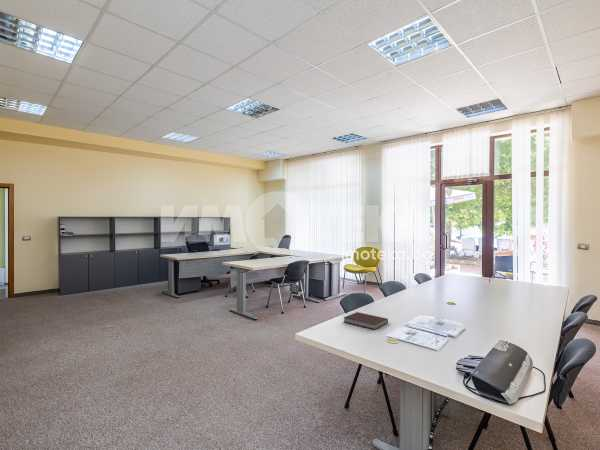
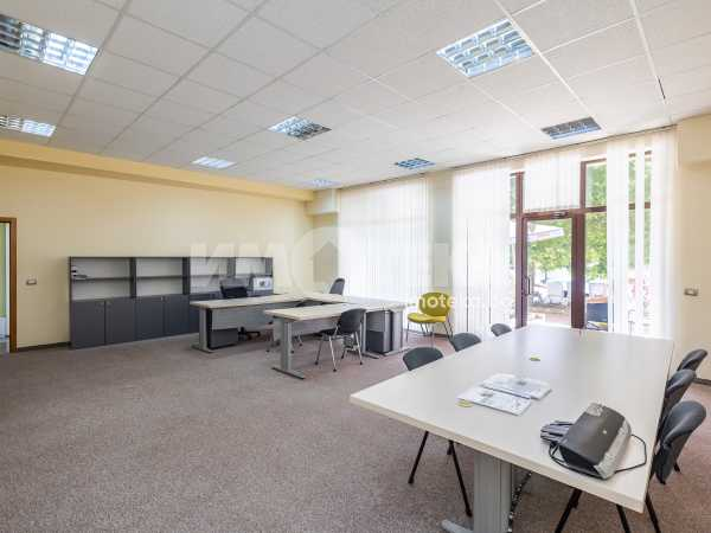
- notebook [343,311,389,331]
